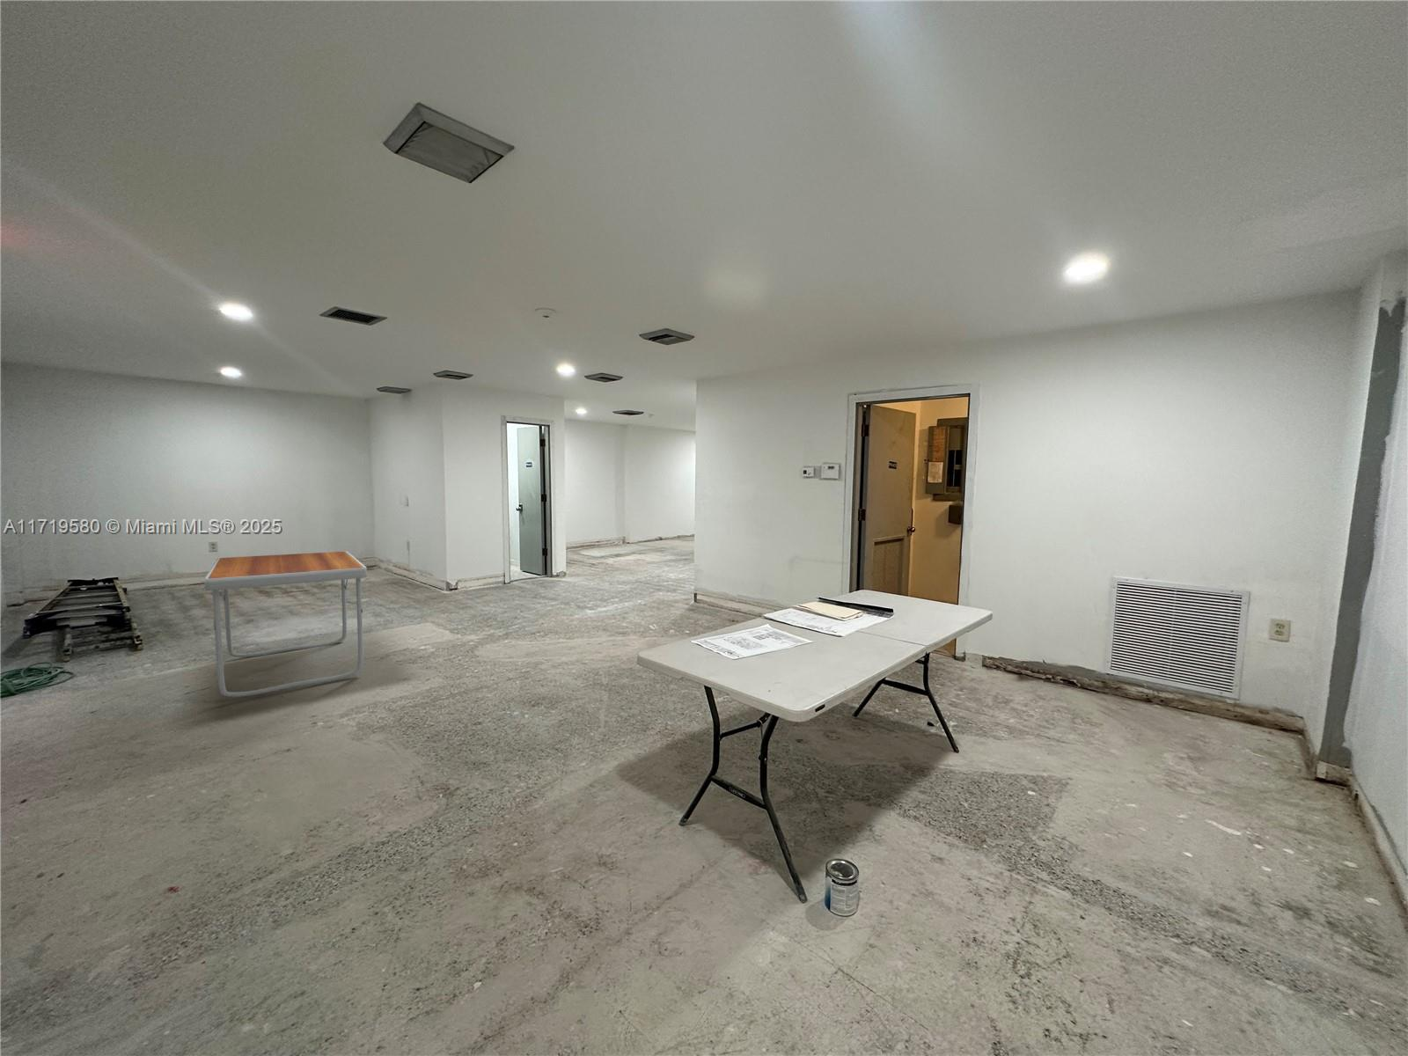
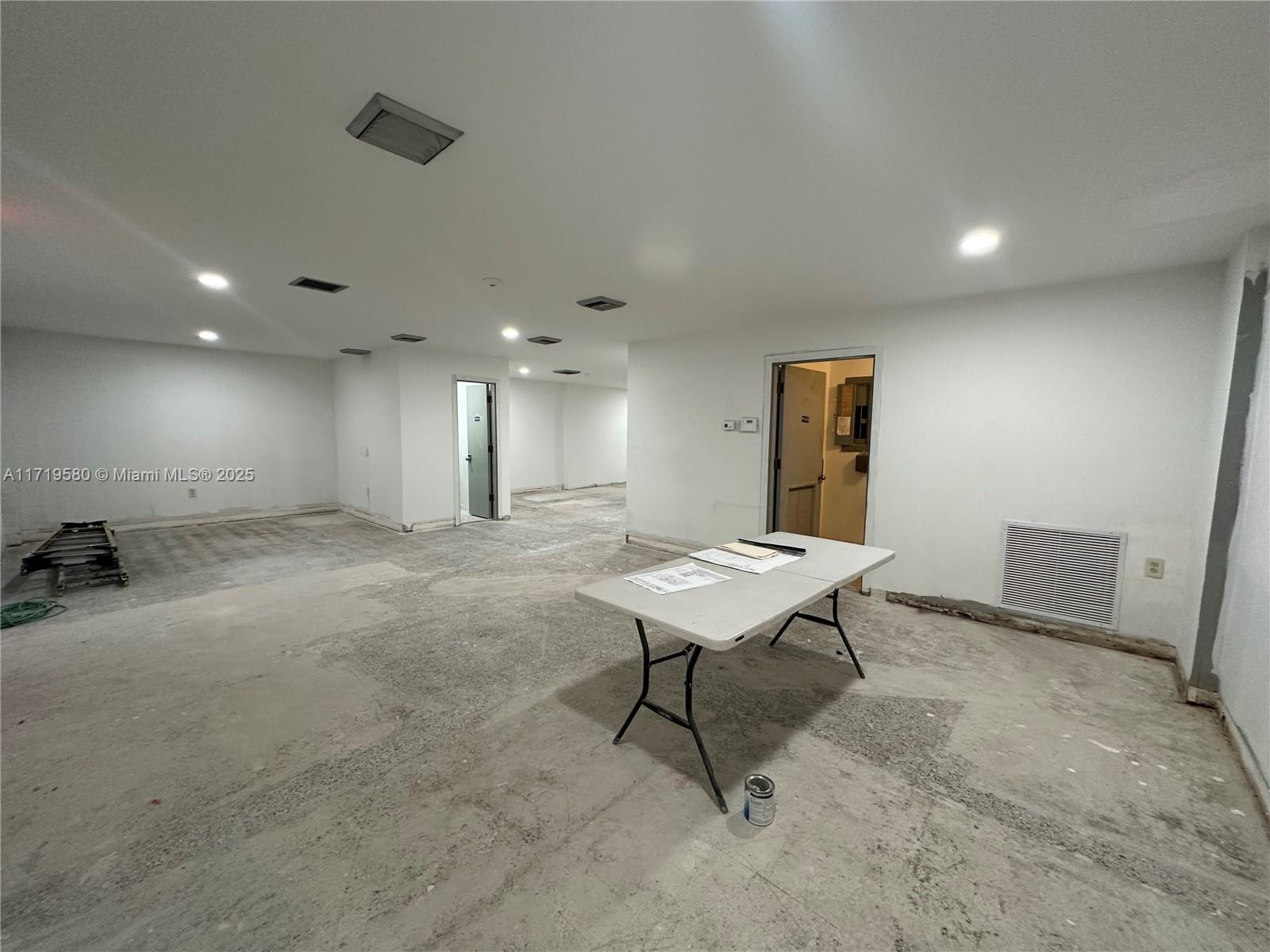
- folding table [203,550,368,698]
